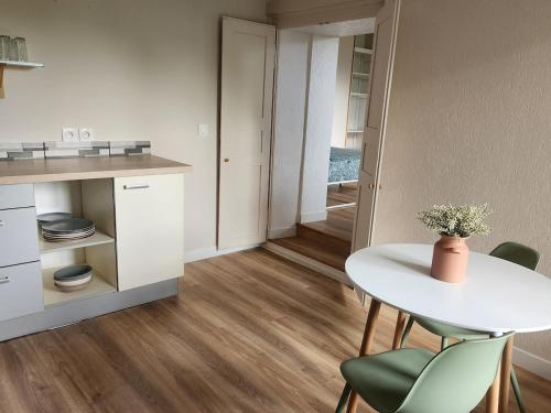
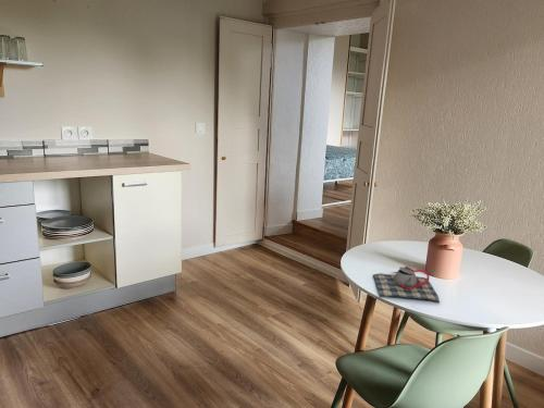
+ teapot [372,264,441,304]
